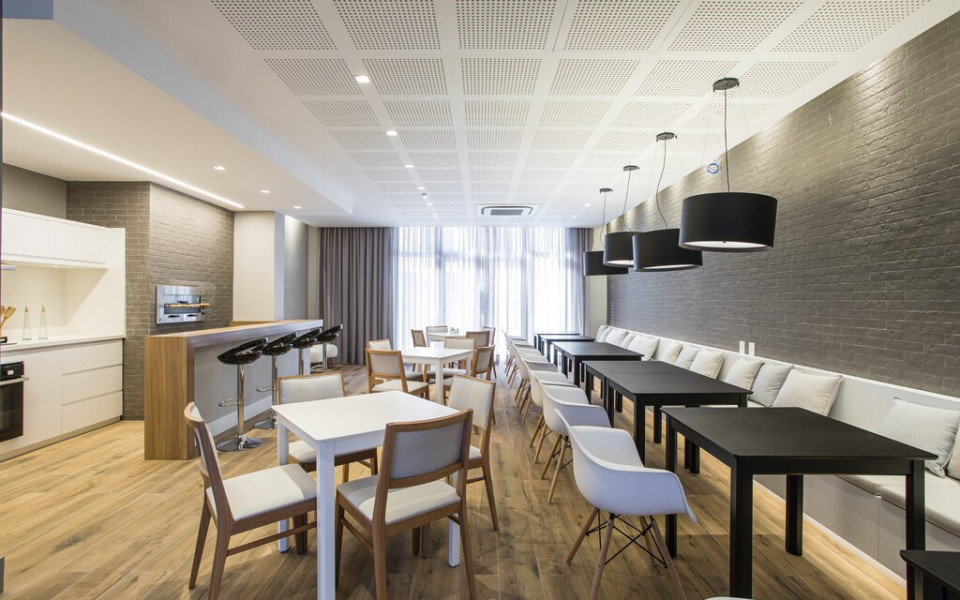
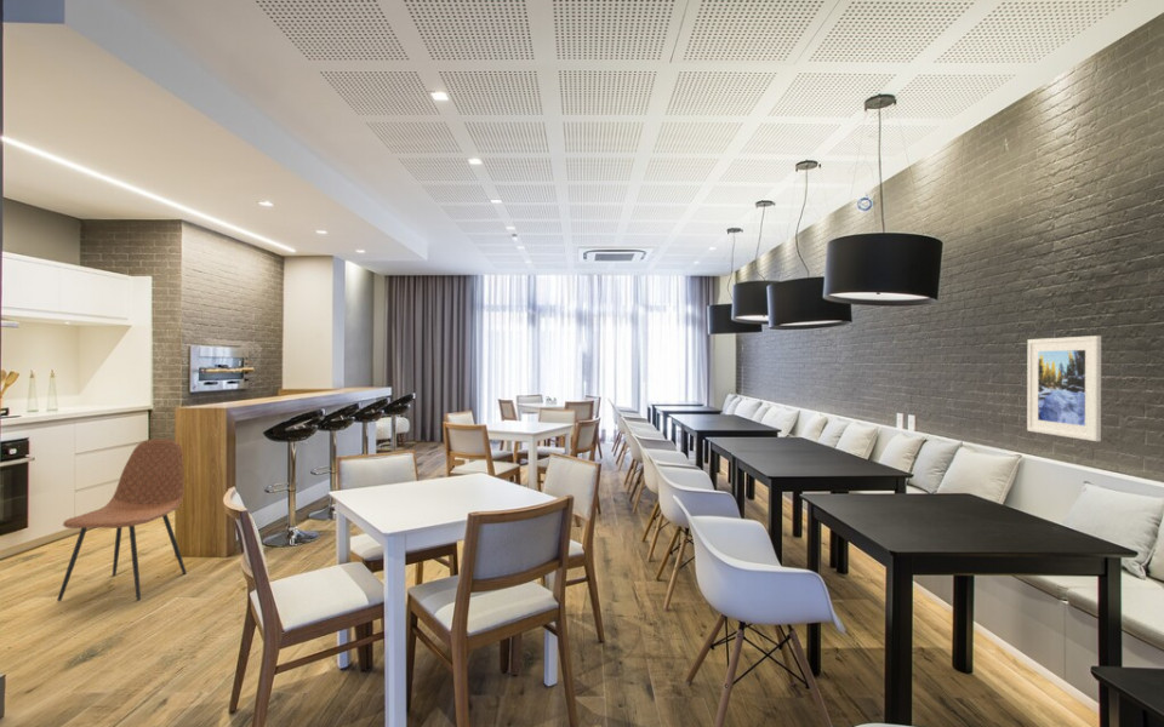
+ chair [56,437,188,602]
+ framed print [1026,334,1102,442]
